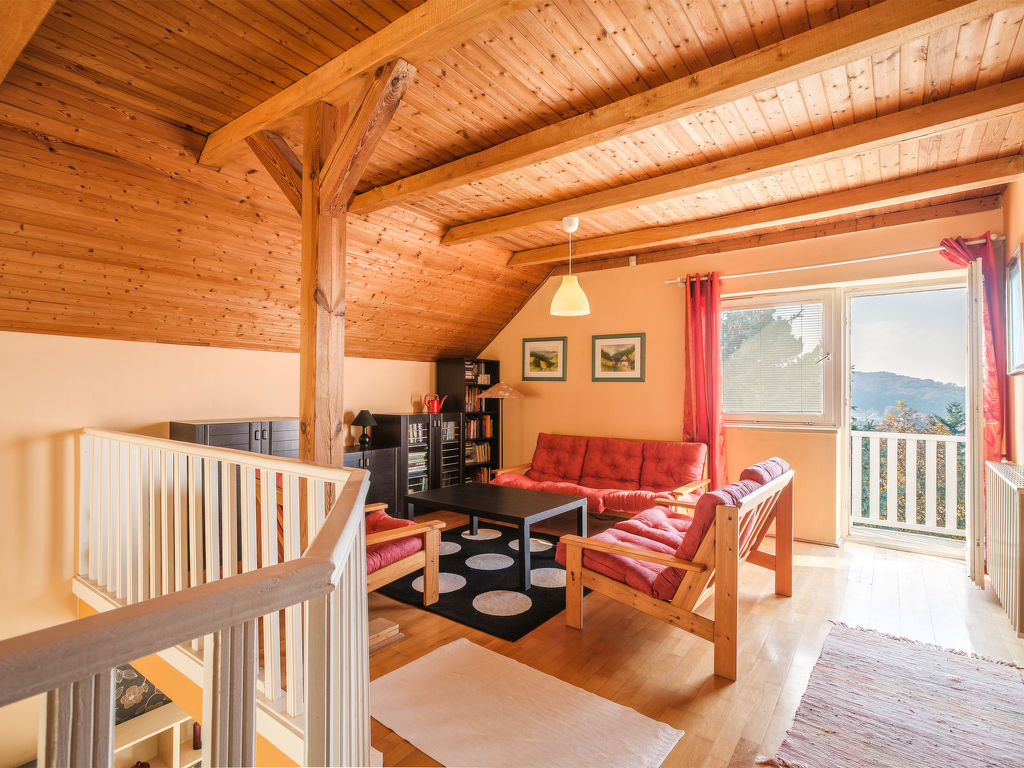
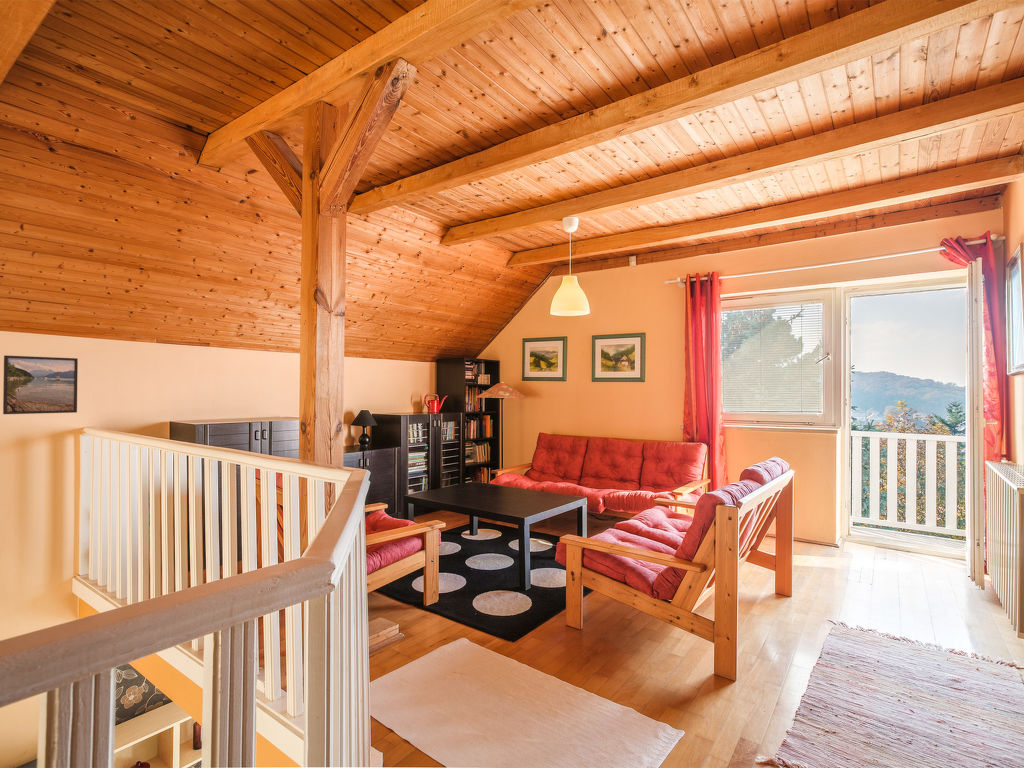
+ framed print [2,354,79,415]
